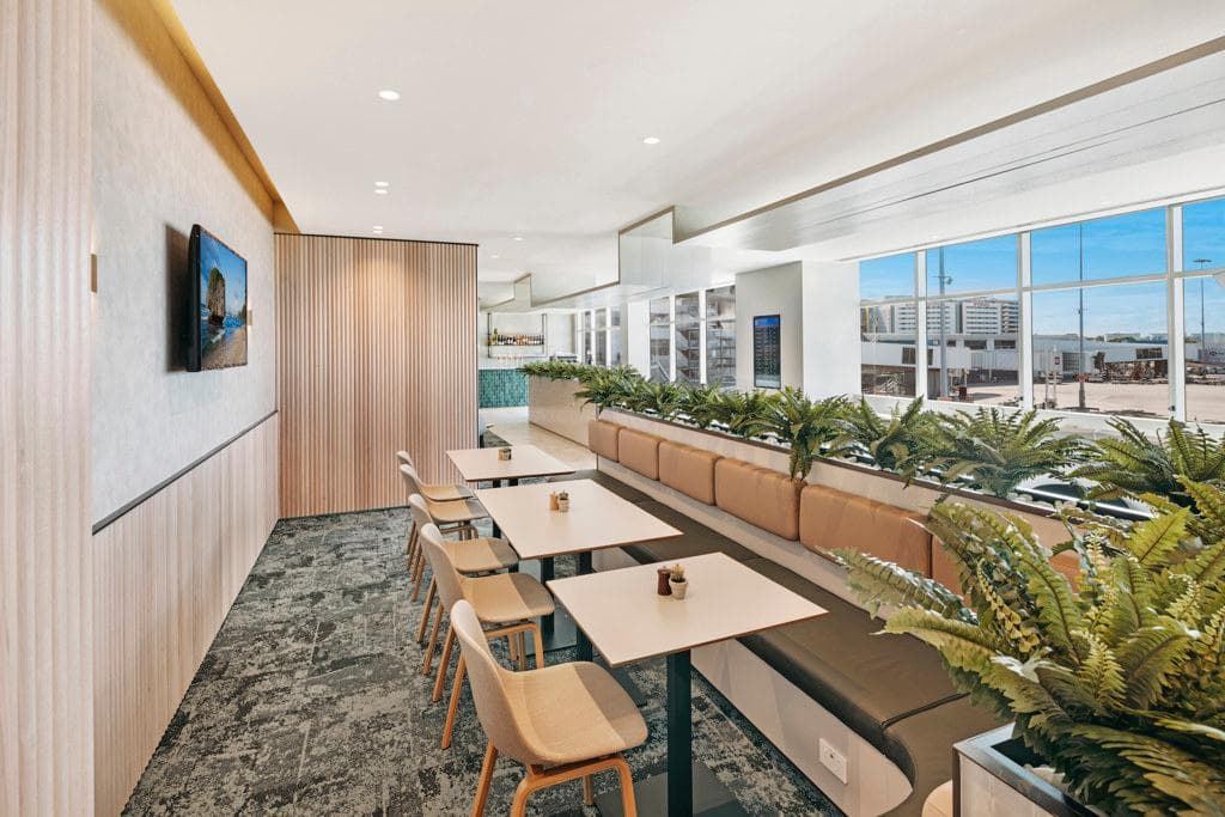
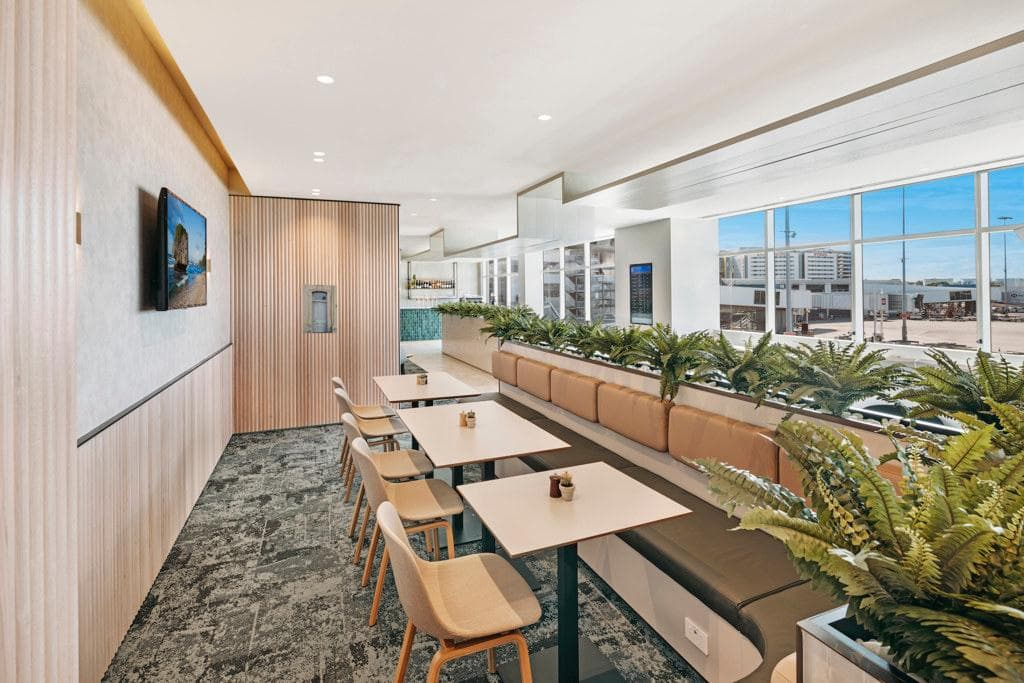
+ wall art [301,283,338,334]
